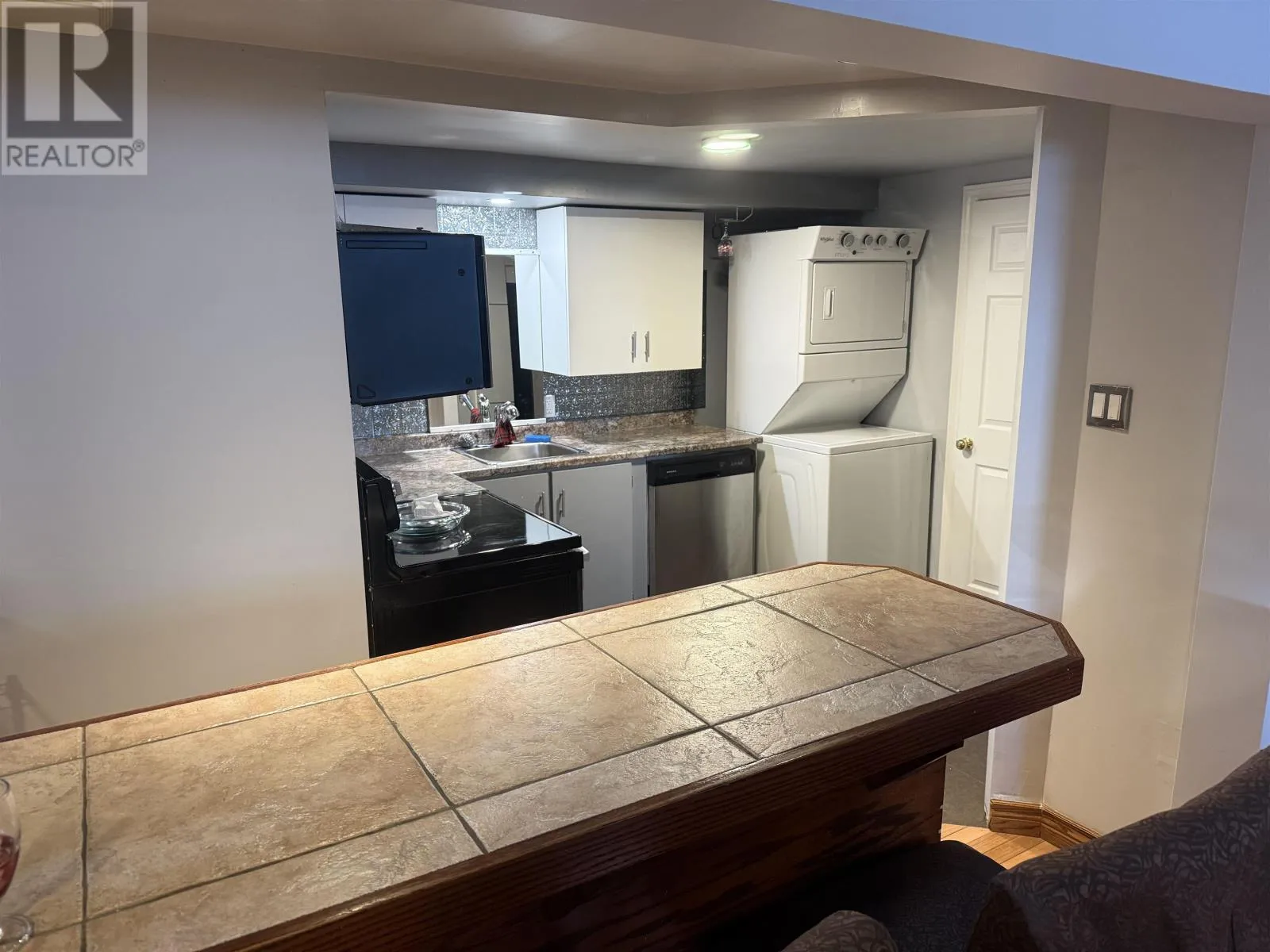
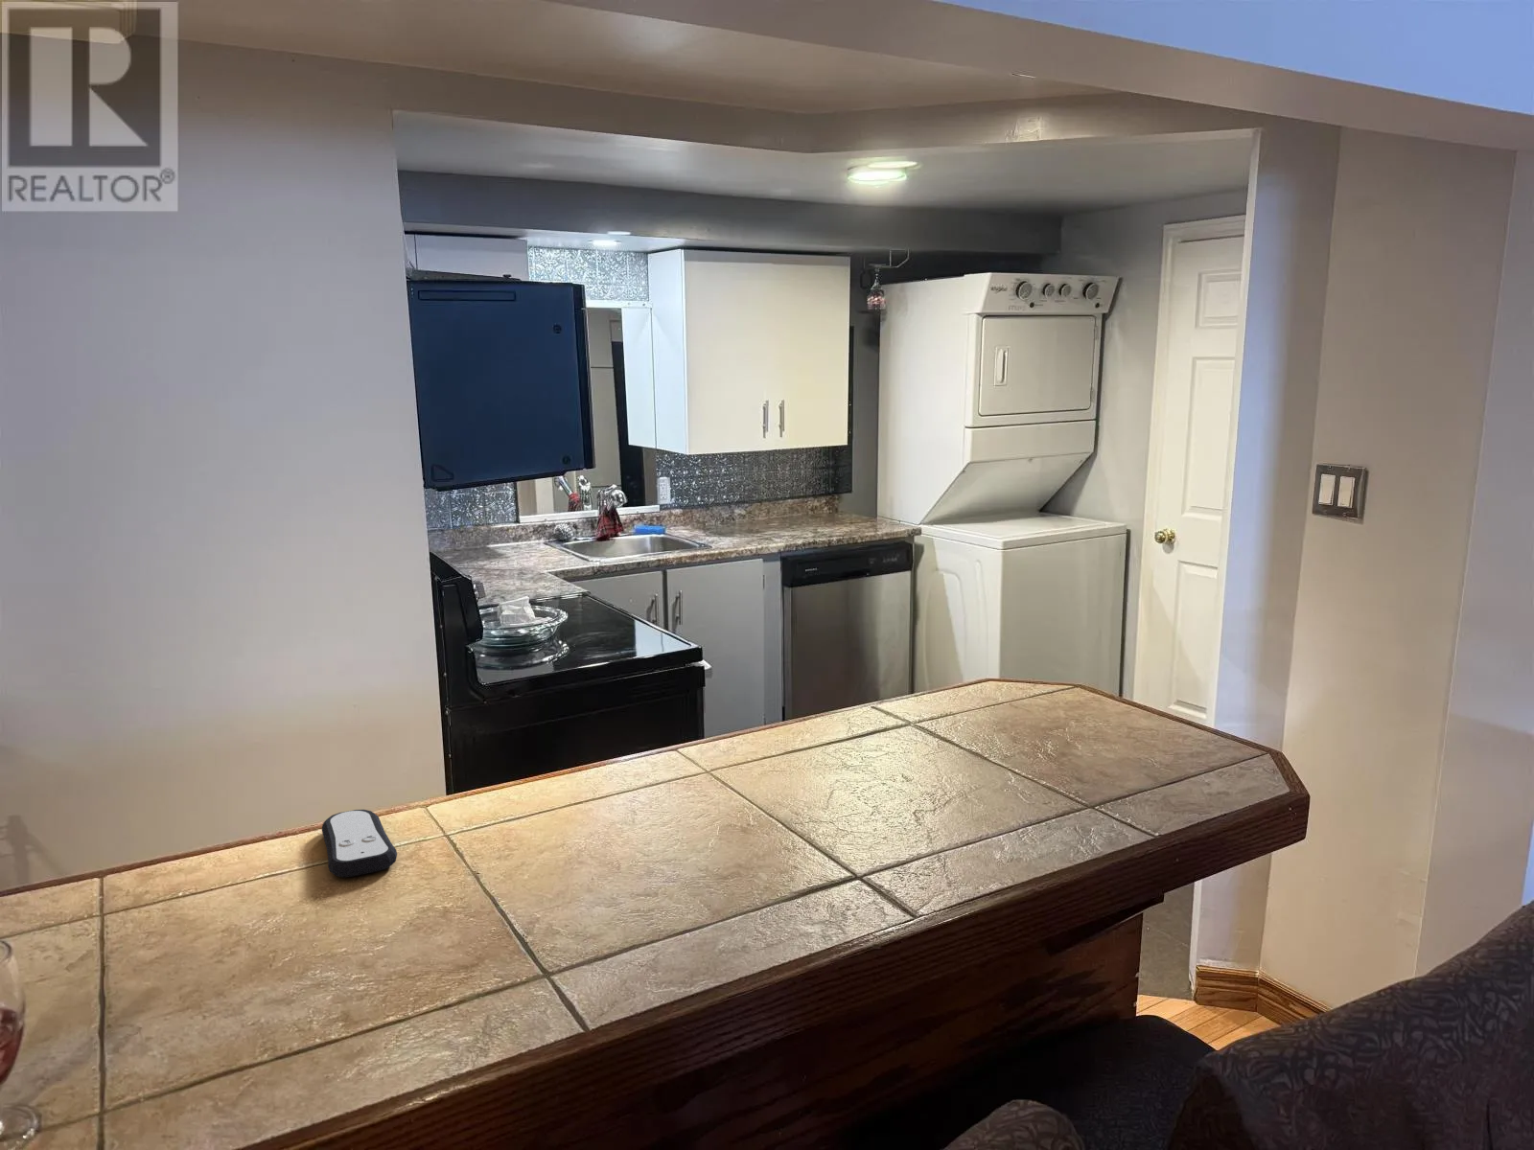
+ remote control [321,809,397,878]
